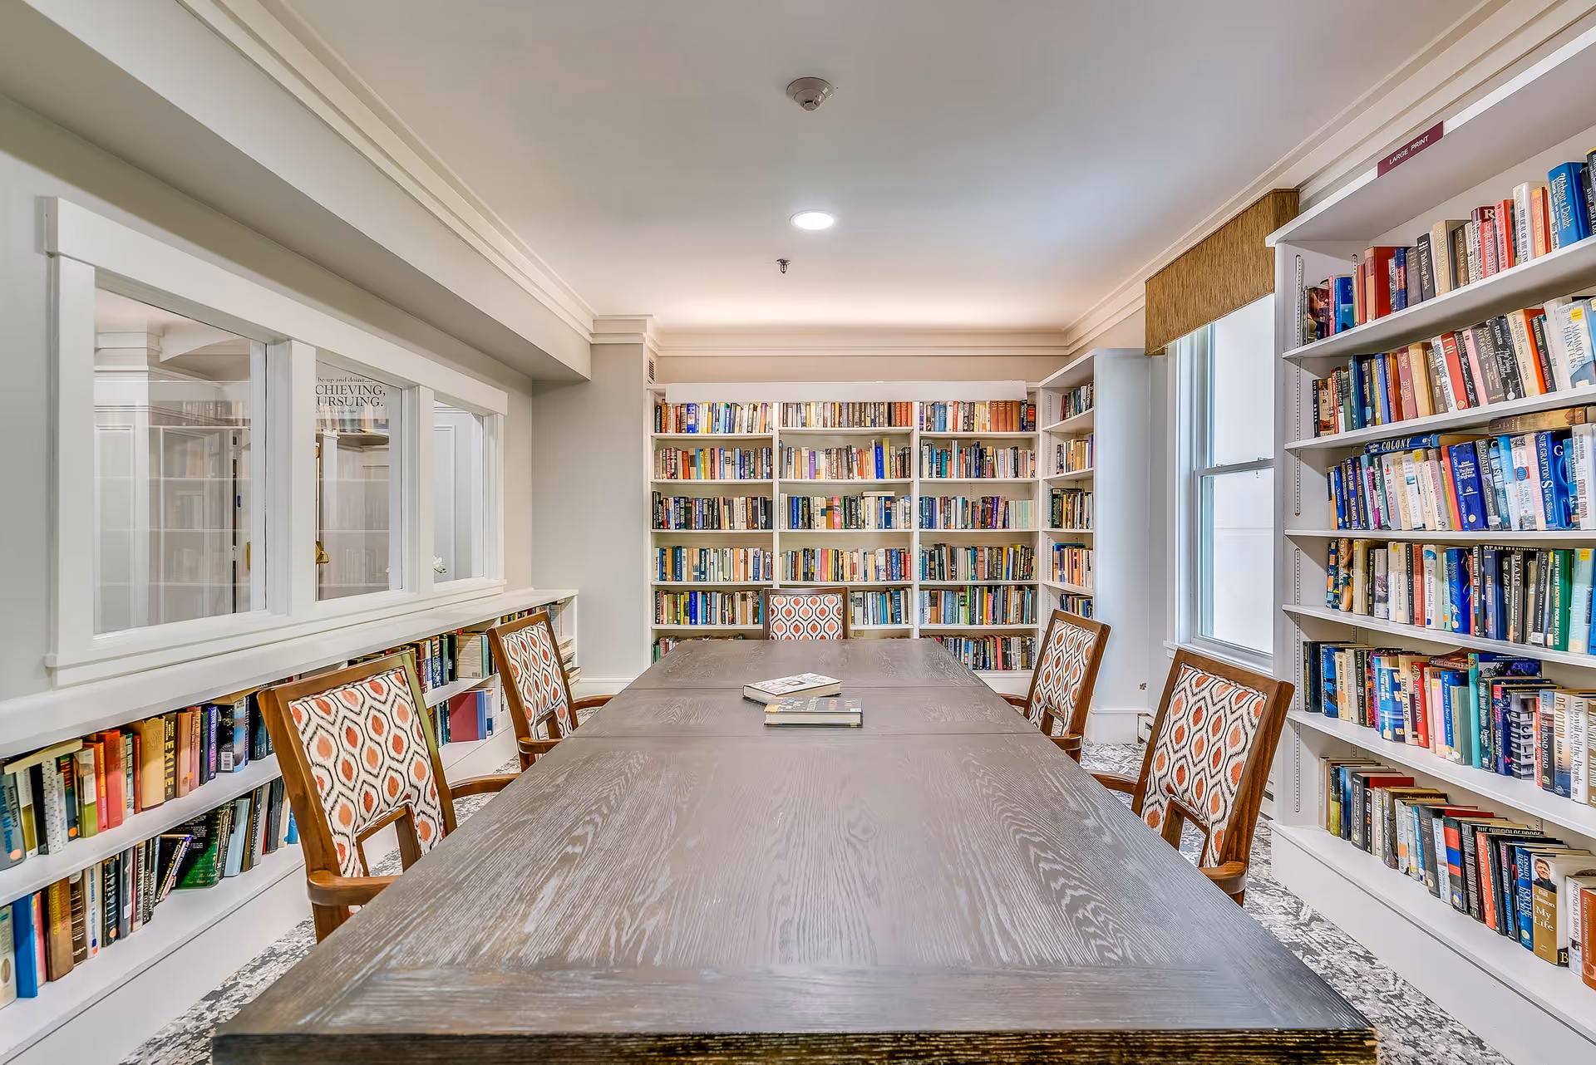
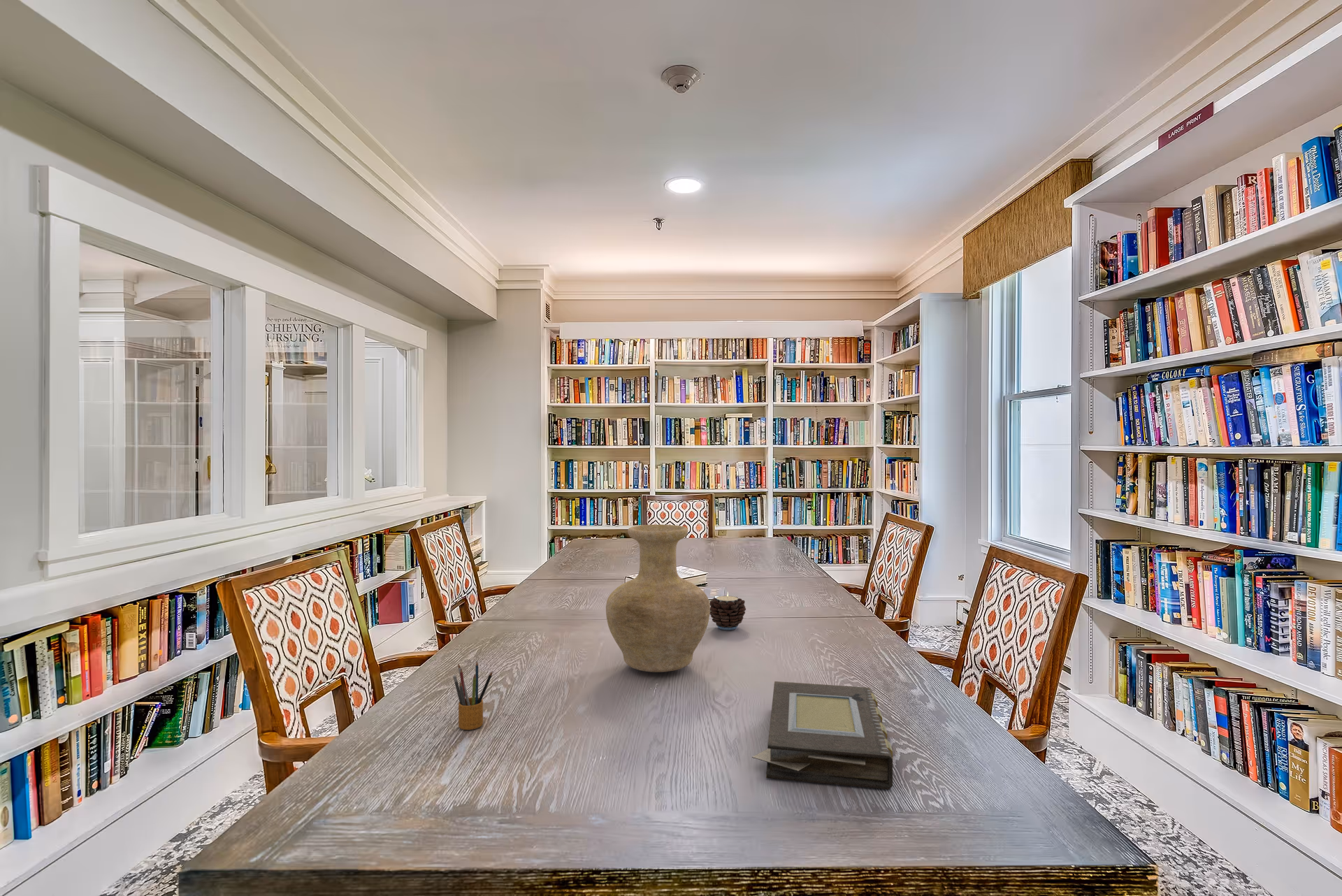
+ candle [709,591,746,630]
+ pencil box [452,660,493,730]
+ vase [605,524,711,673]
+ book [751,681,893,790]
